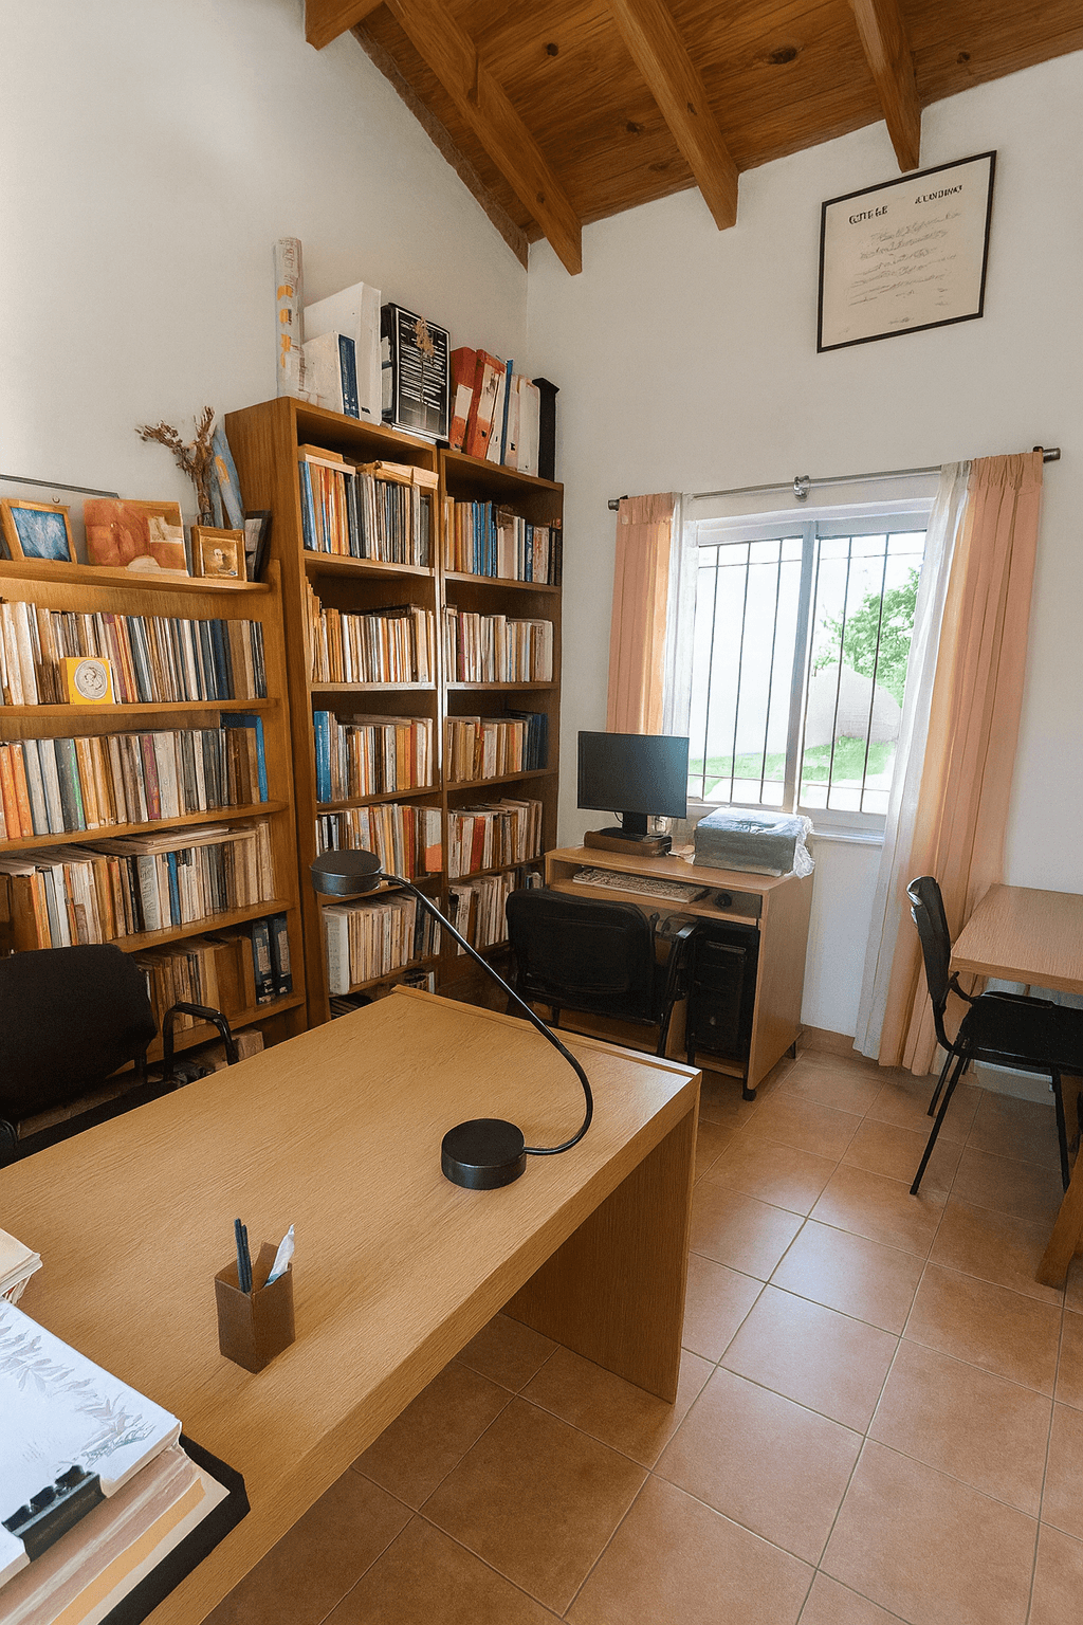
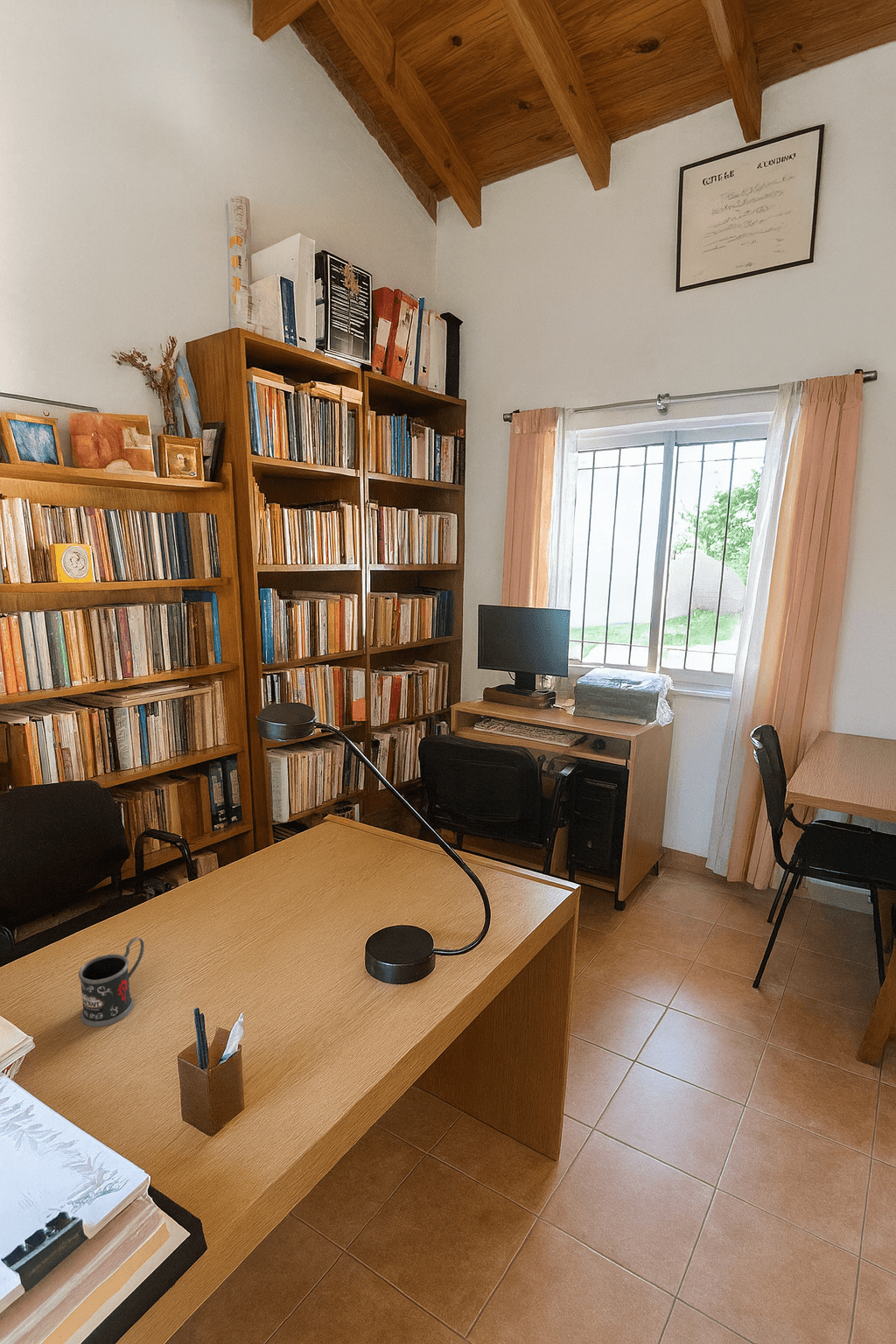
+ mug [78,936,145,1028]
